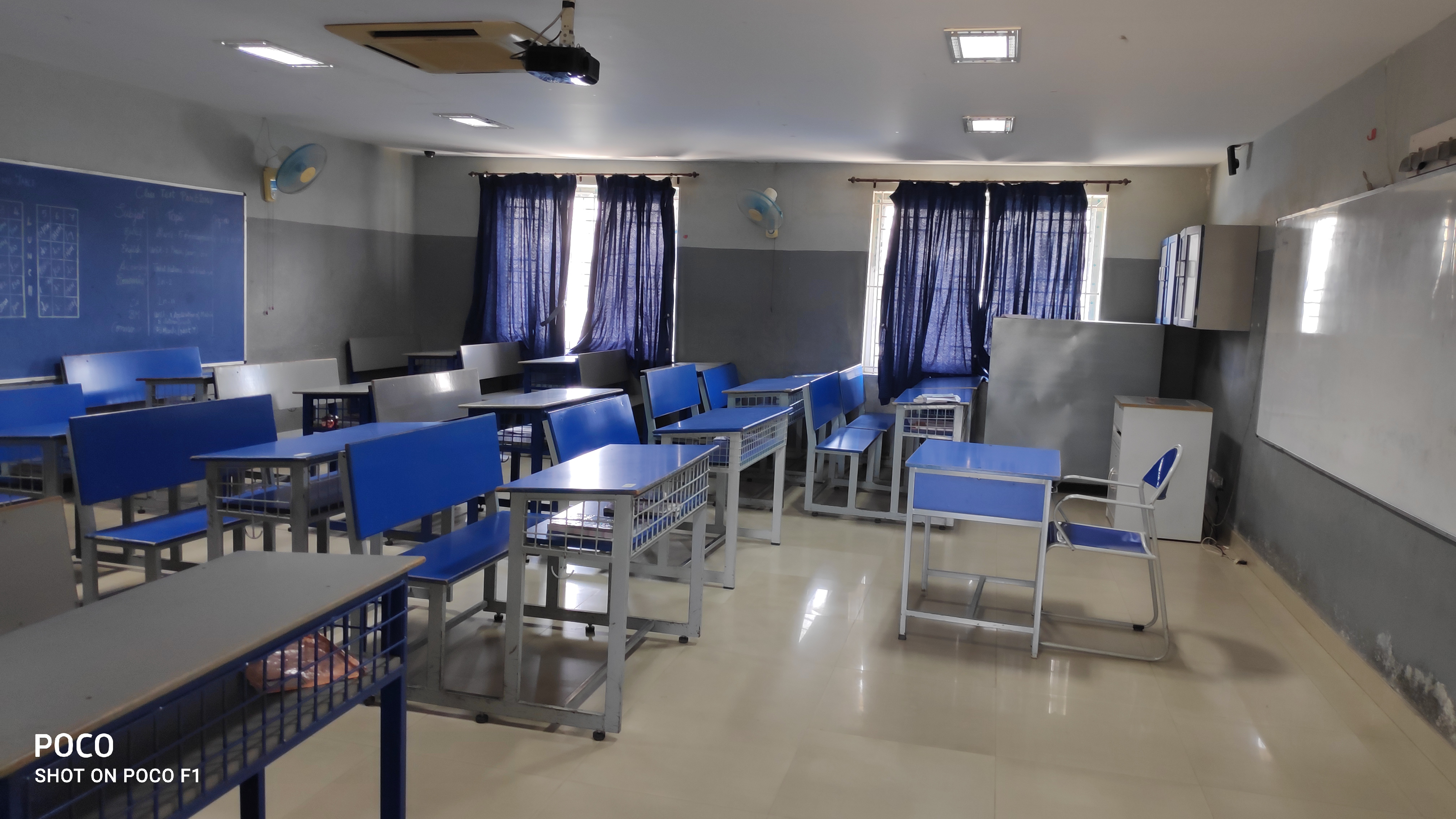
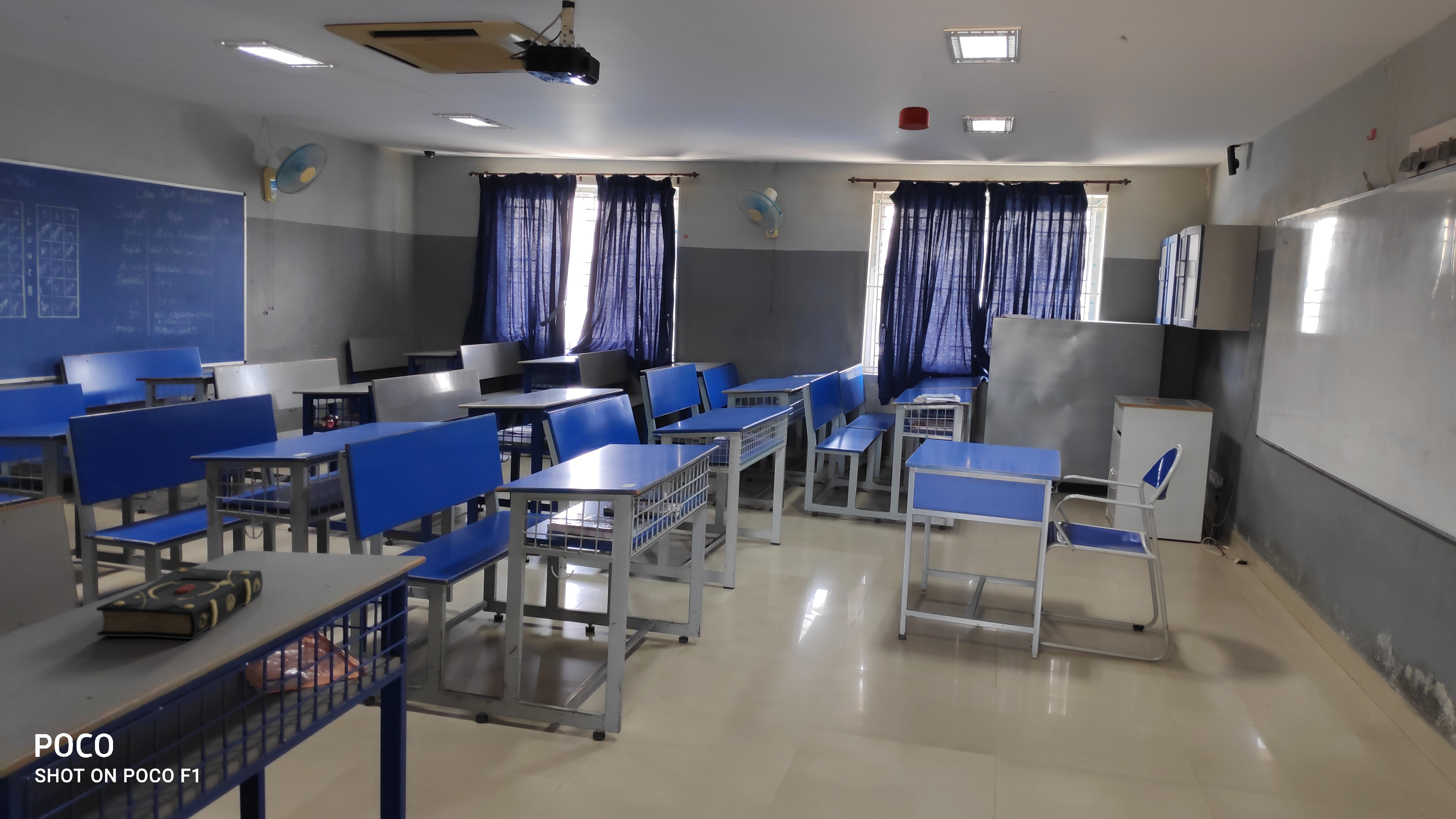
+ smoke detector [898,106,930,131]
+ book [96,566,263,640]
